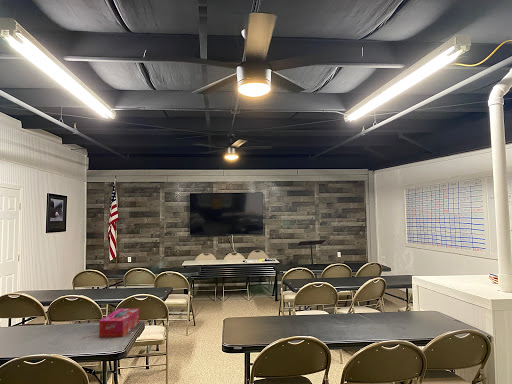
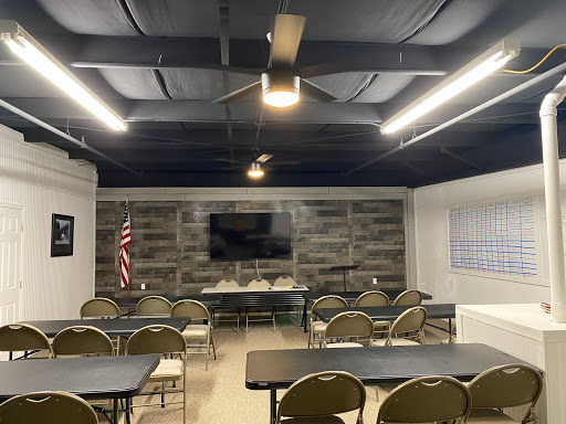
- tissue box [98,307,141,338]
